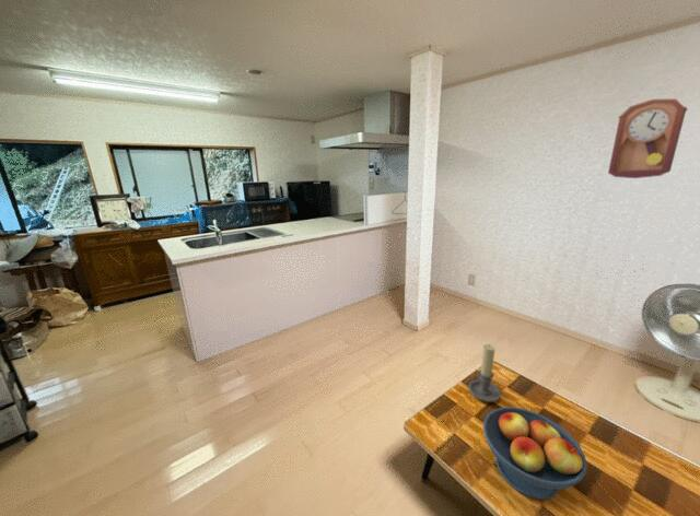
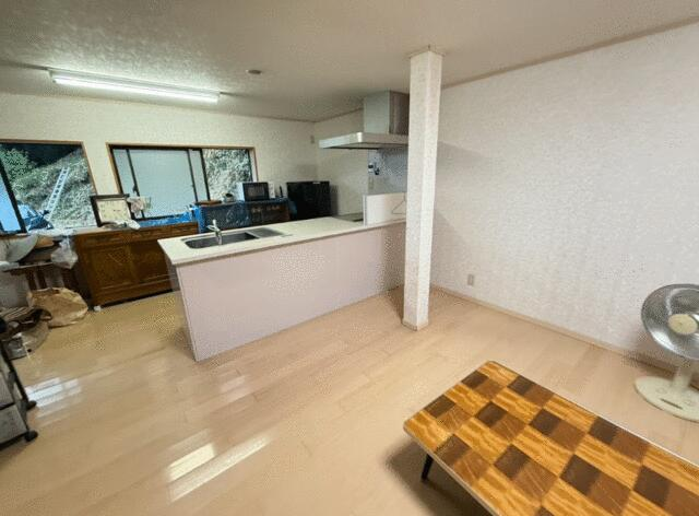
- candle holder [467,343,502,403]
- fruit bowl [482,406,588,501]
- pendulum clock [607,98,688,179]
